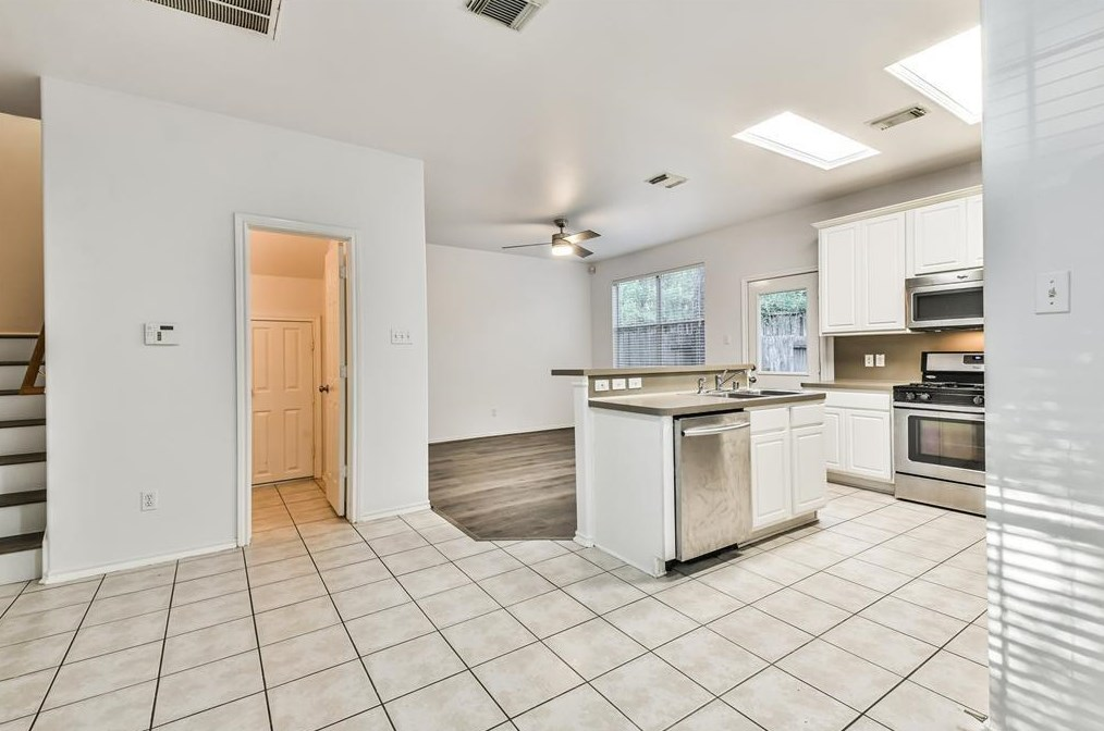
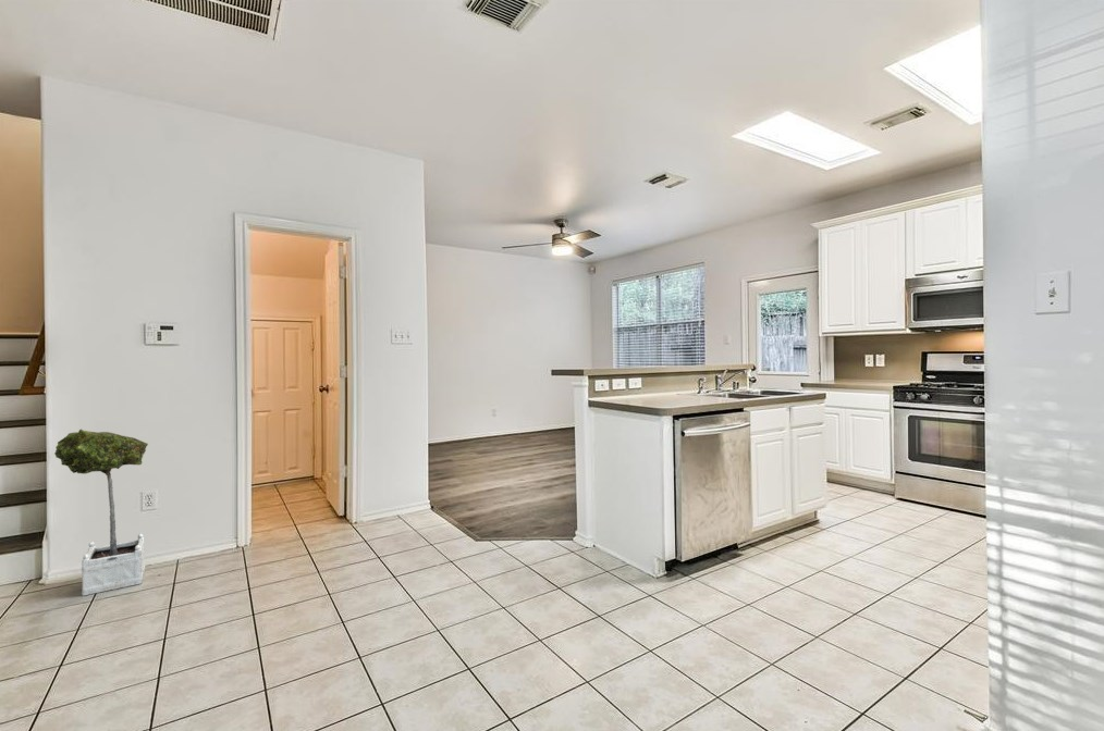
+ potted tree [53,429,149,596]
